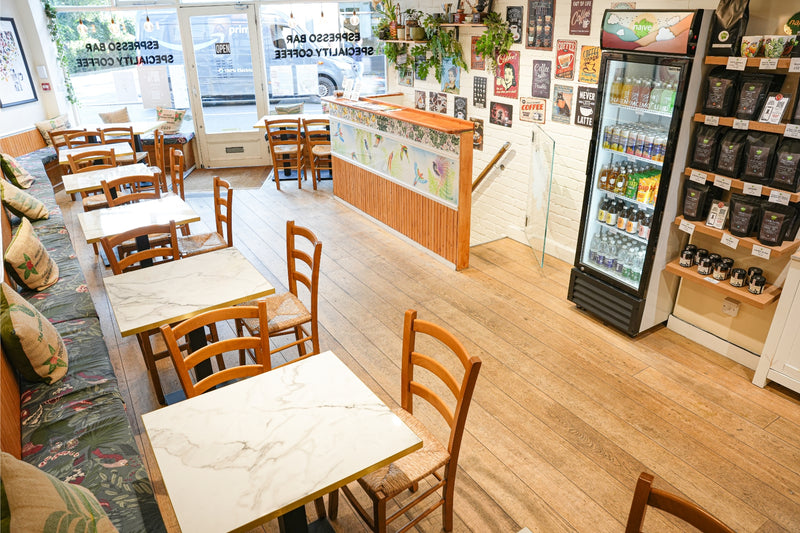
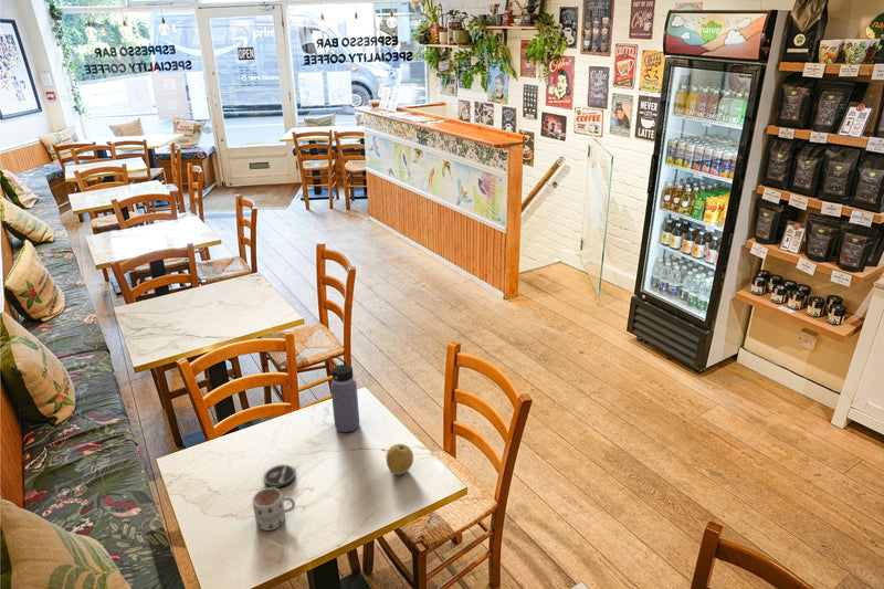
+ mug [251,486,296,532]
+ fruit [386,443,414,476]
+ coaster [263,464,296,488]
+ water bottle [325,355,360,433]
